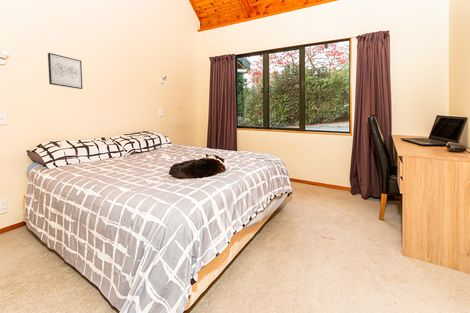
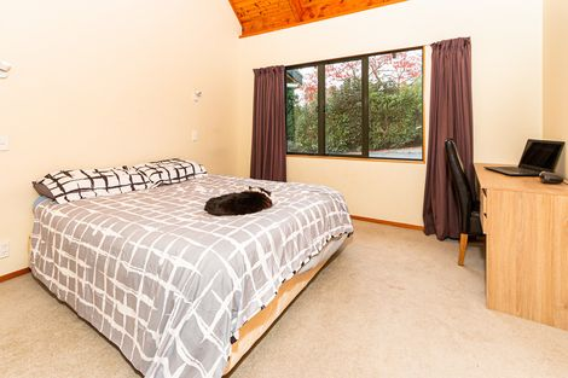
- wall art [47,52,84,90]
